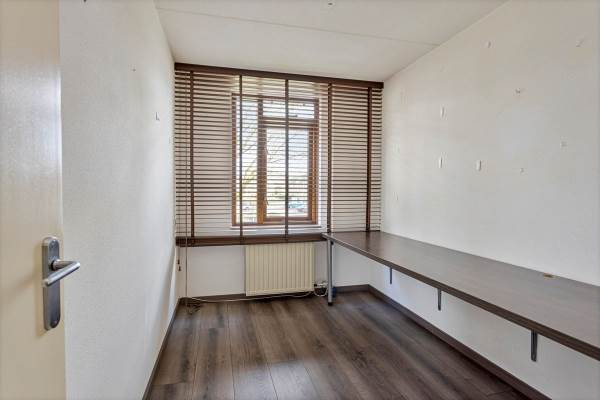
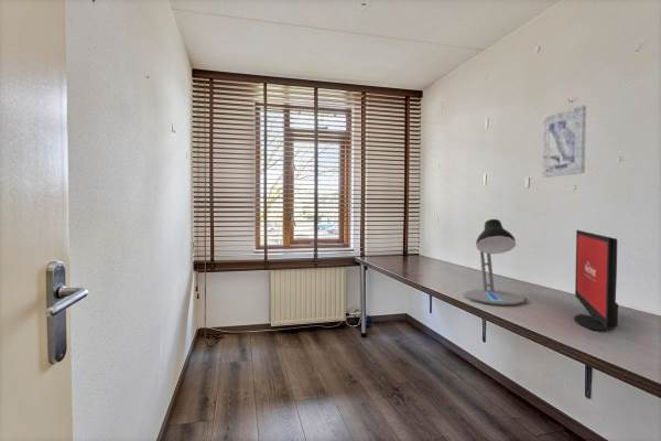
+ computer monitor [573,229,619,332]
+ desk lamp [463,218,525,306]
+ wall art [542,104,587,179]
